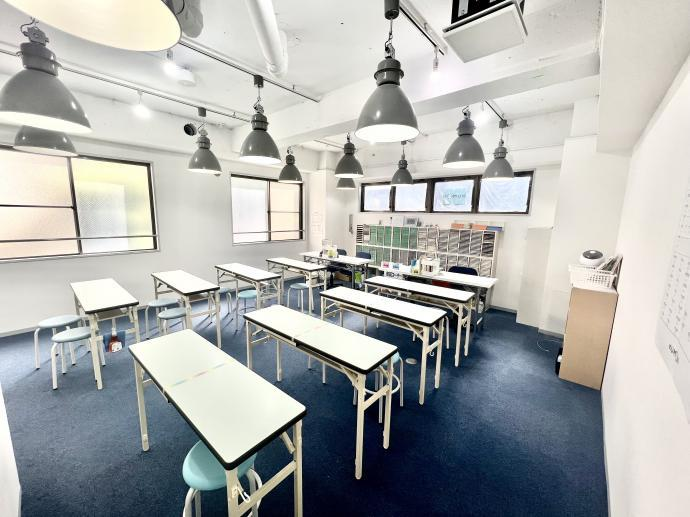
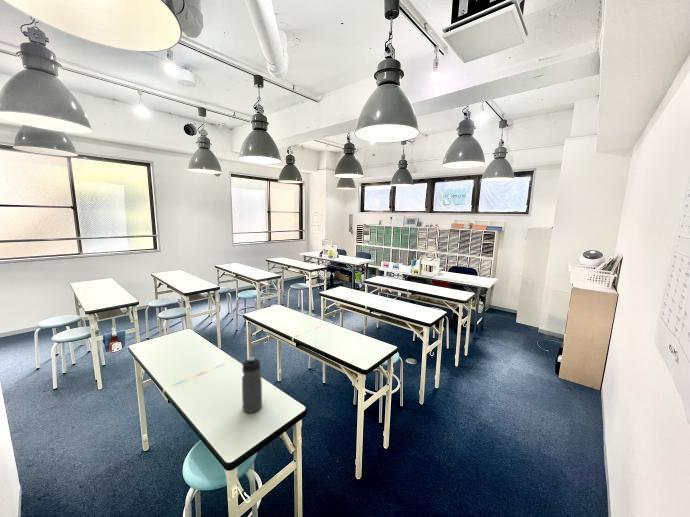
+ water bottle [241,356,263,414]
